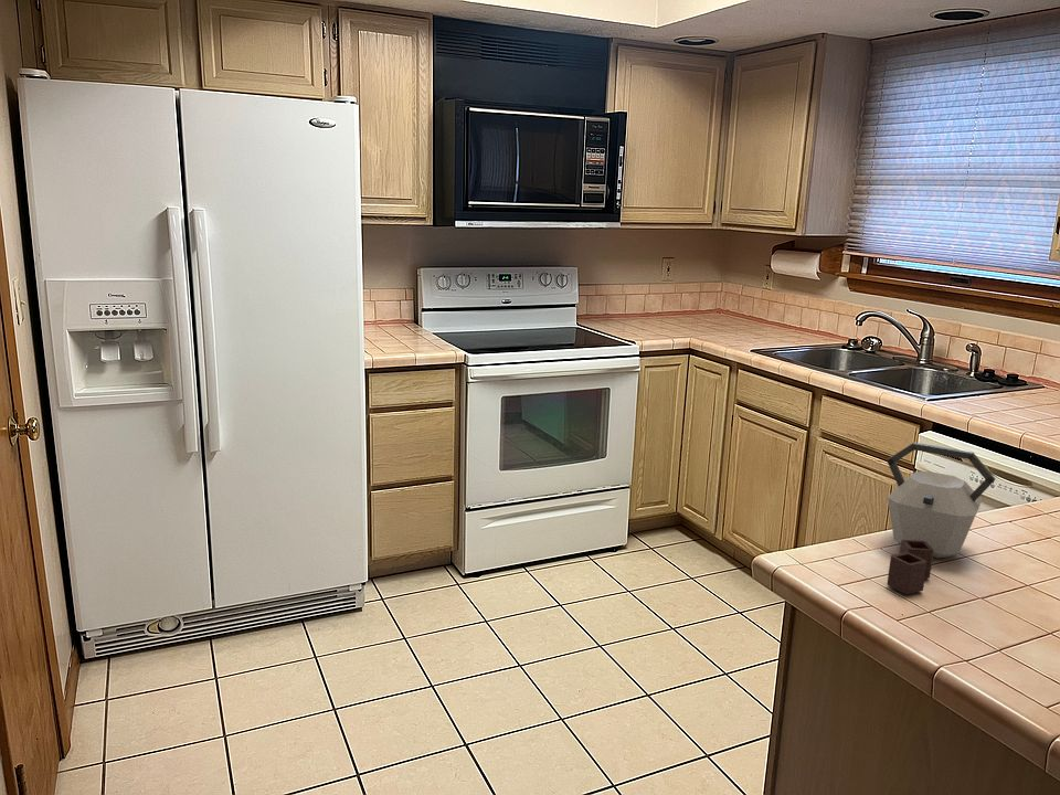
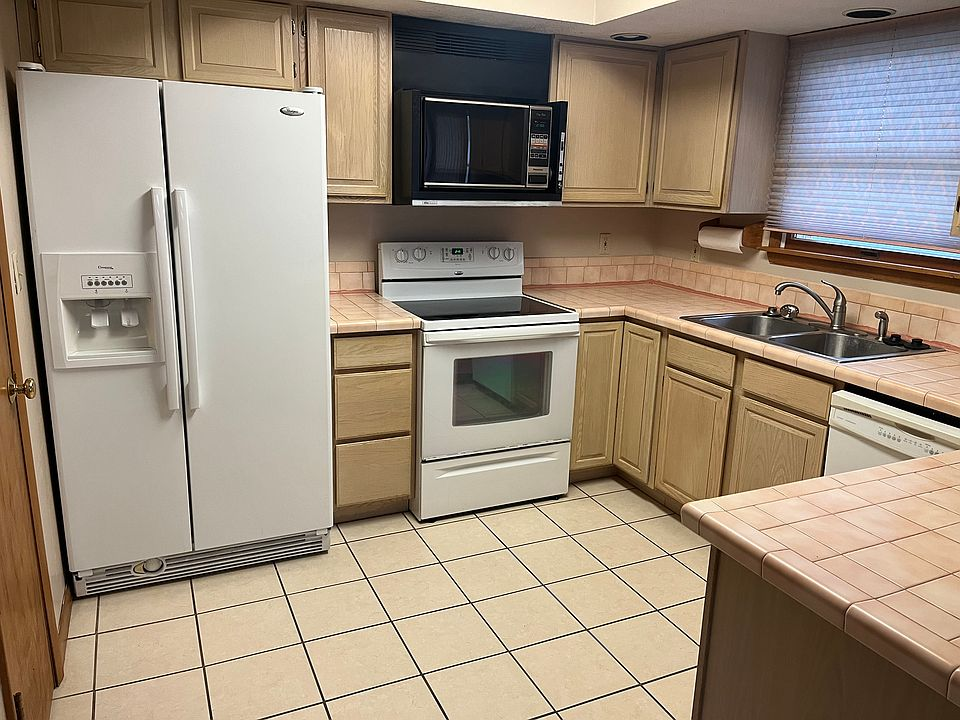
- kettle [886,442,997,595]
